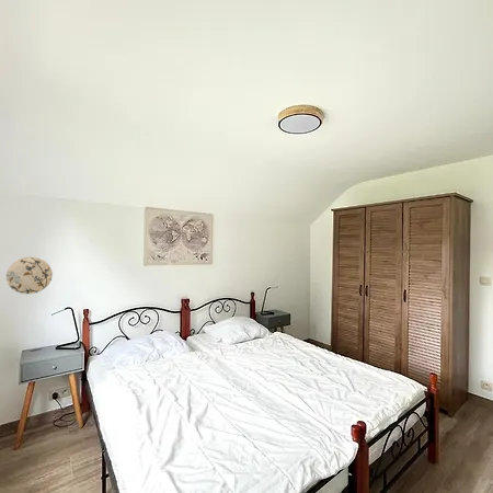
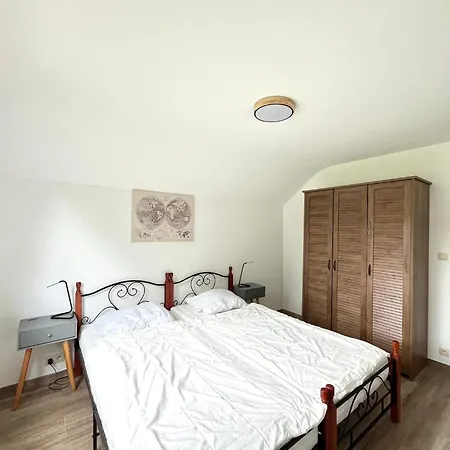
- decorative plate [5,256,54,295]
